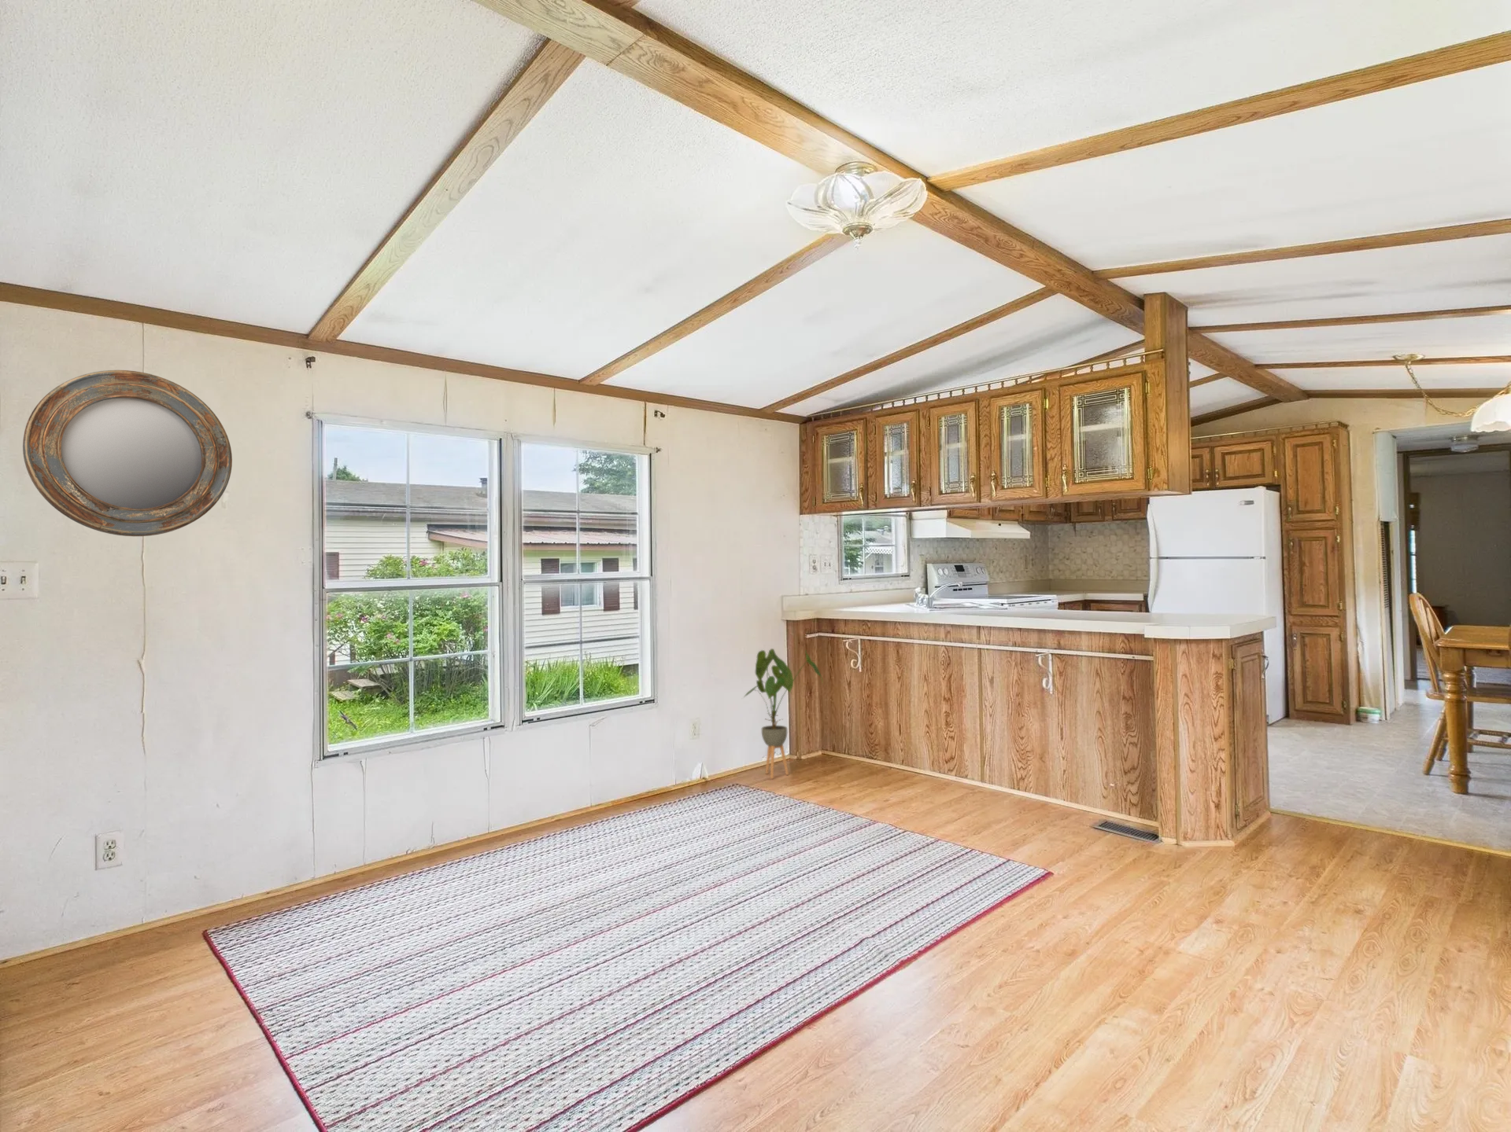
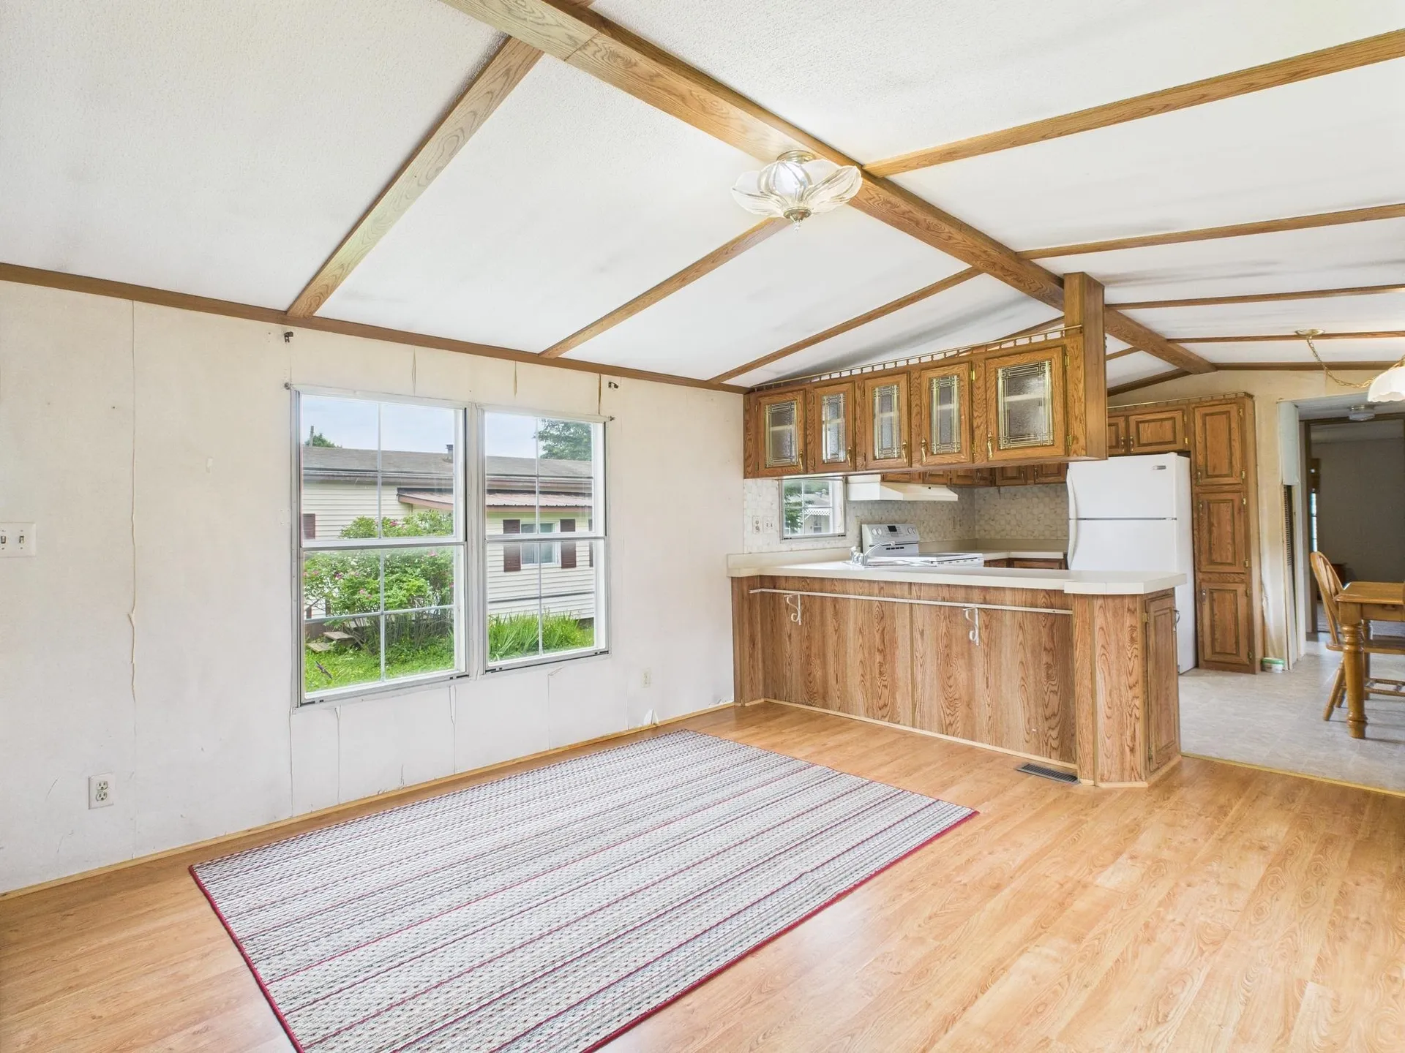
- home mirror [23,370,233,537]
- house plant [741,648,825,779]
